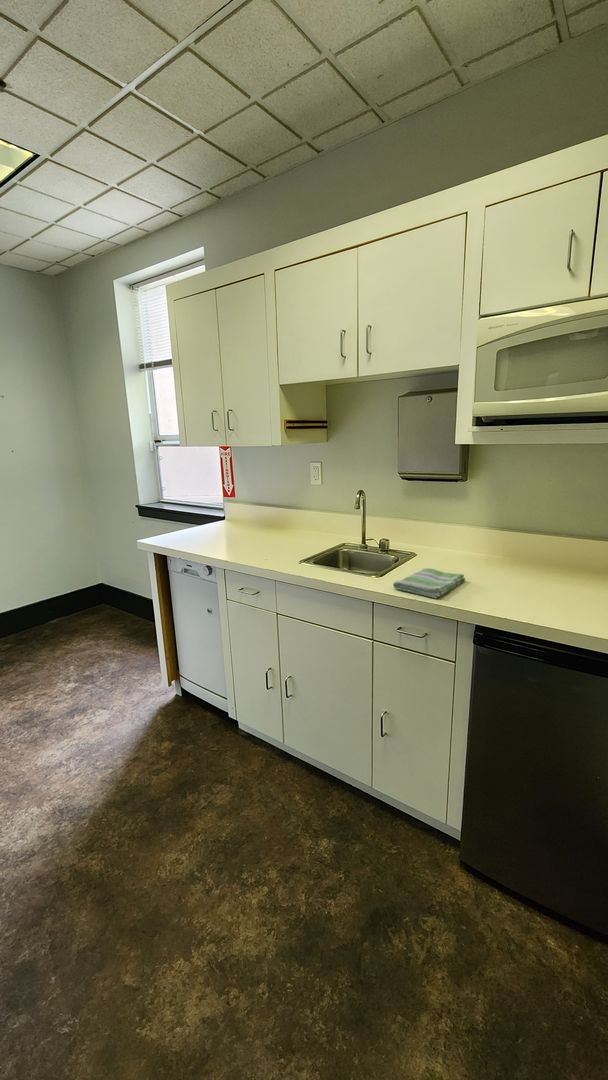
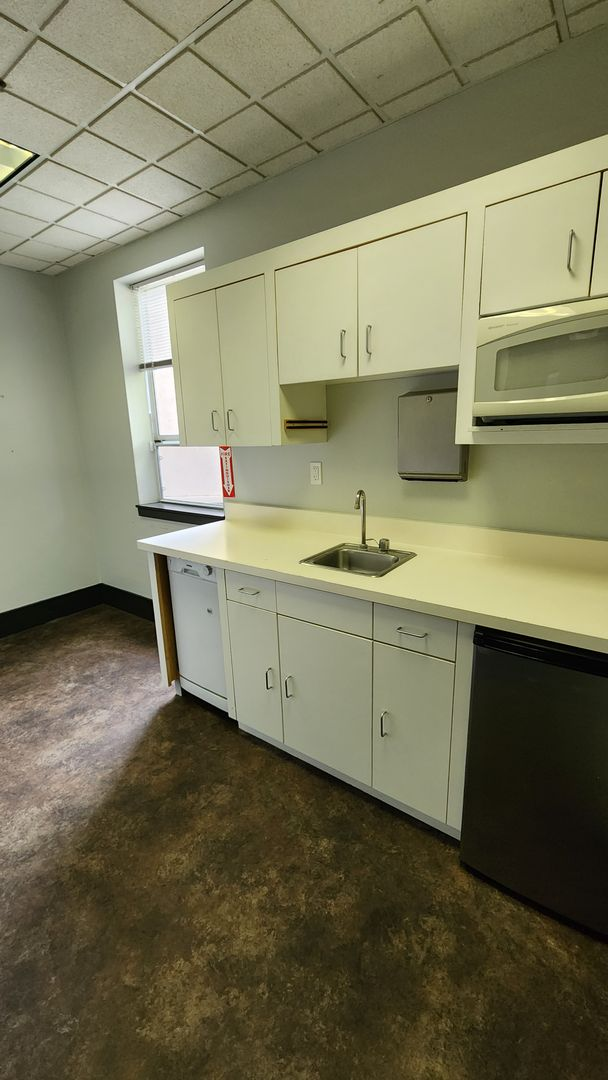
- dish towel [392,567,466,600]
